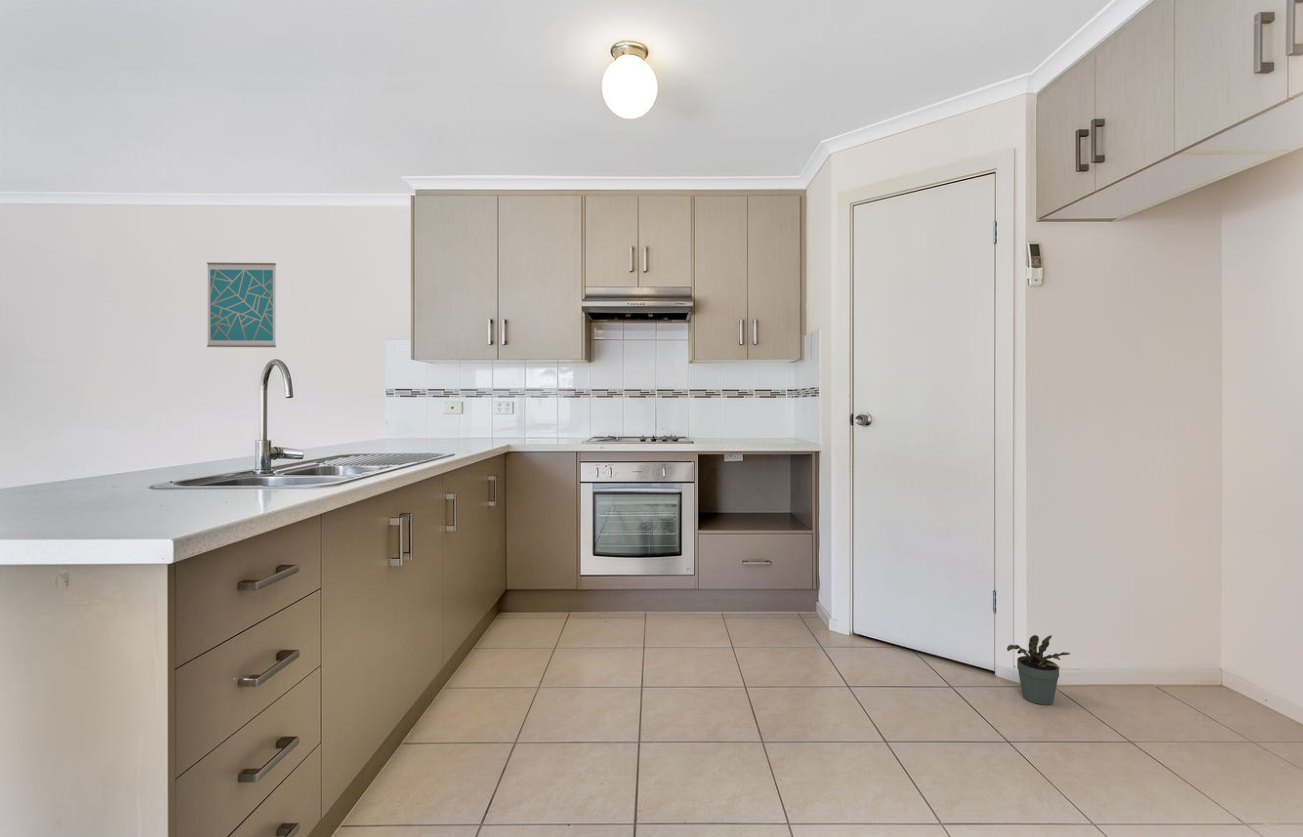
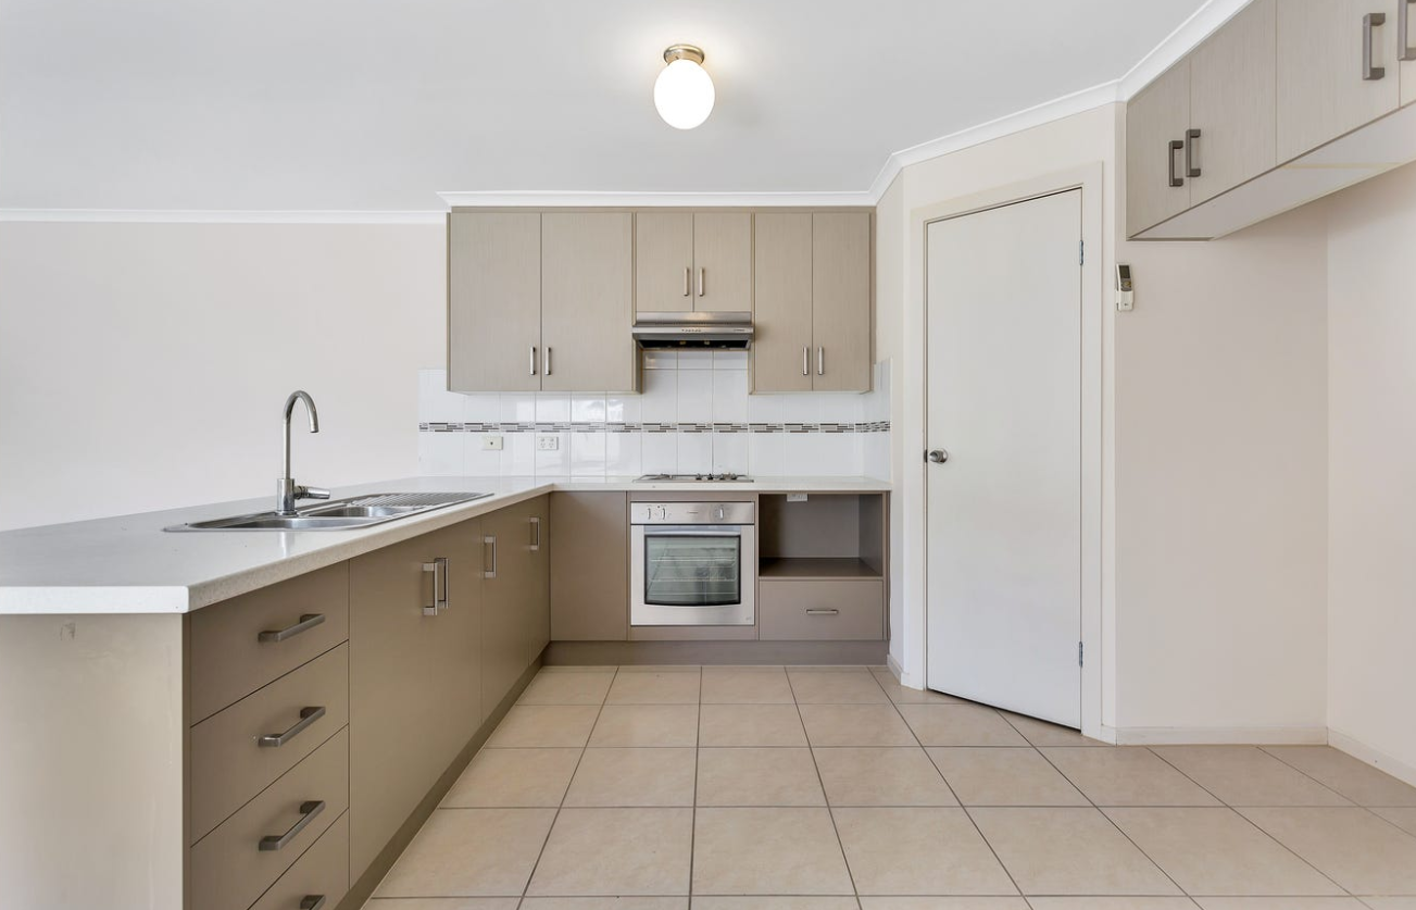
- potted plant [1006,634,1071,706]
- wall art [206,261,277,348]
